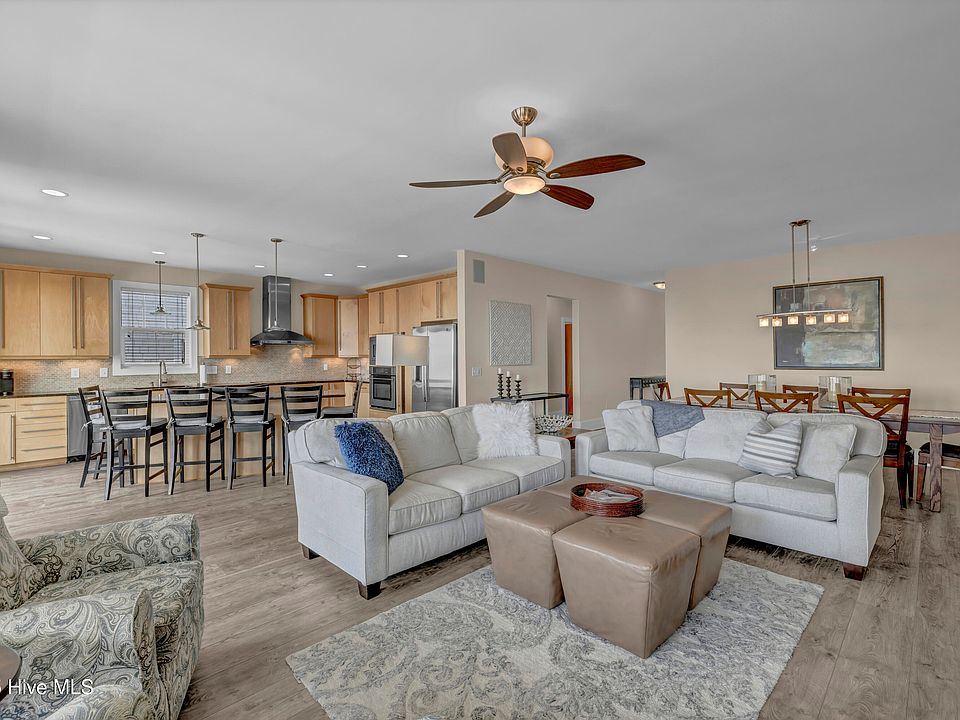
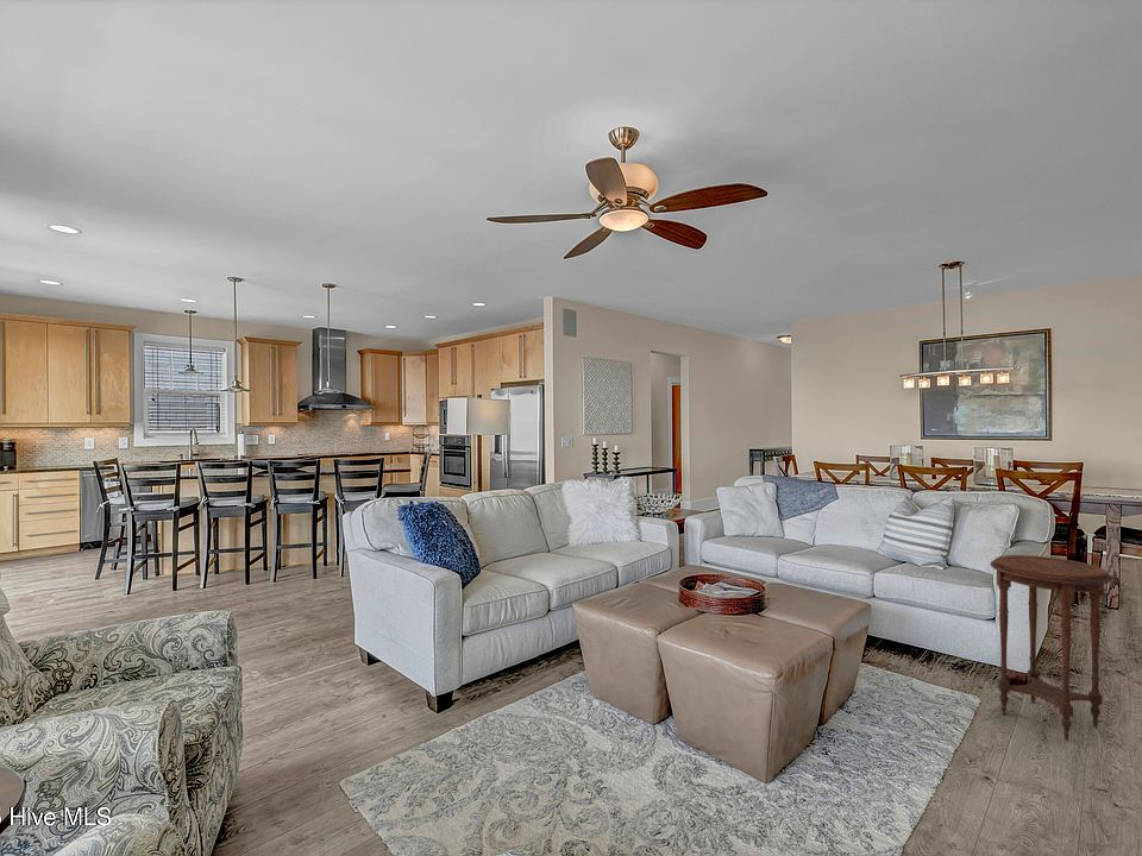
+ side table [990,554,1115,741]
